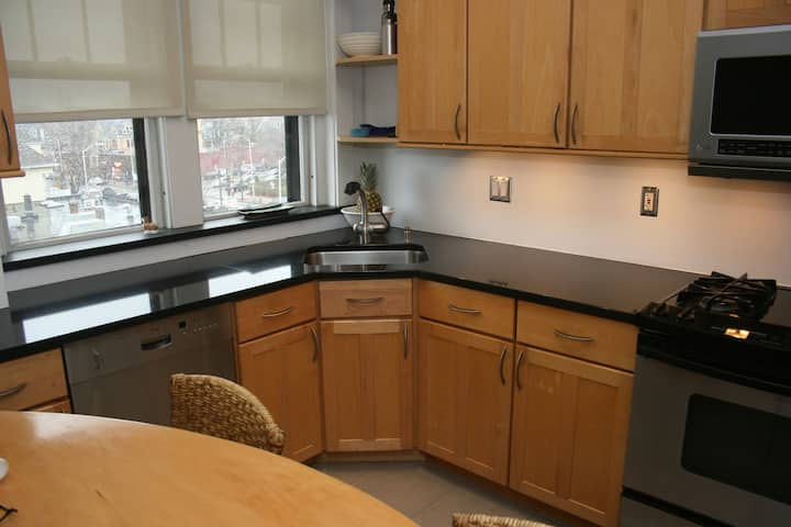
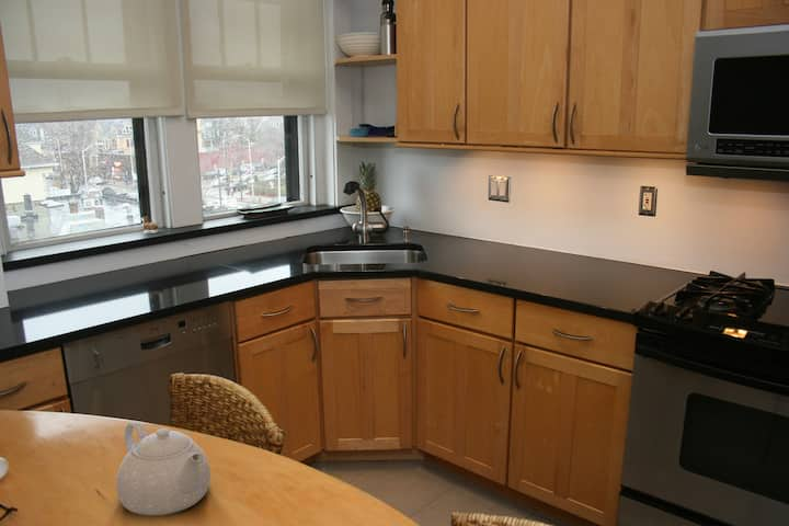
+ teapot [115,420,211,516]
